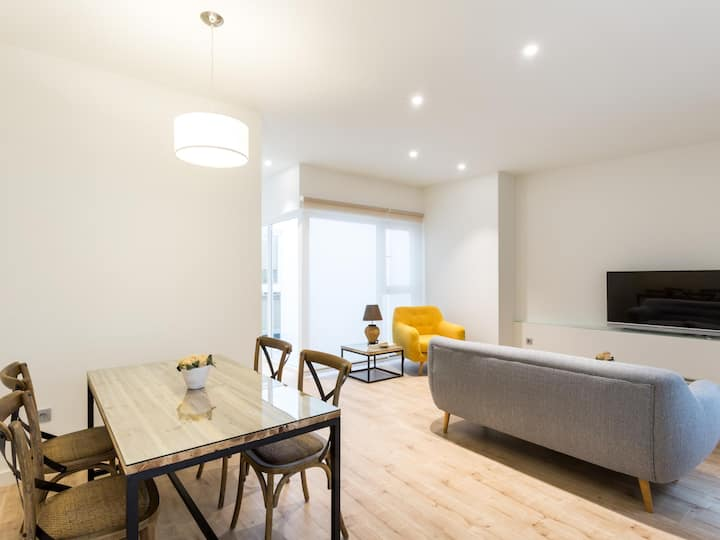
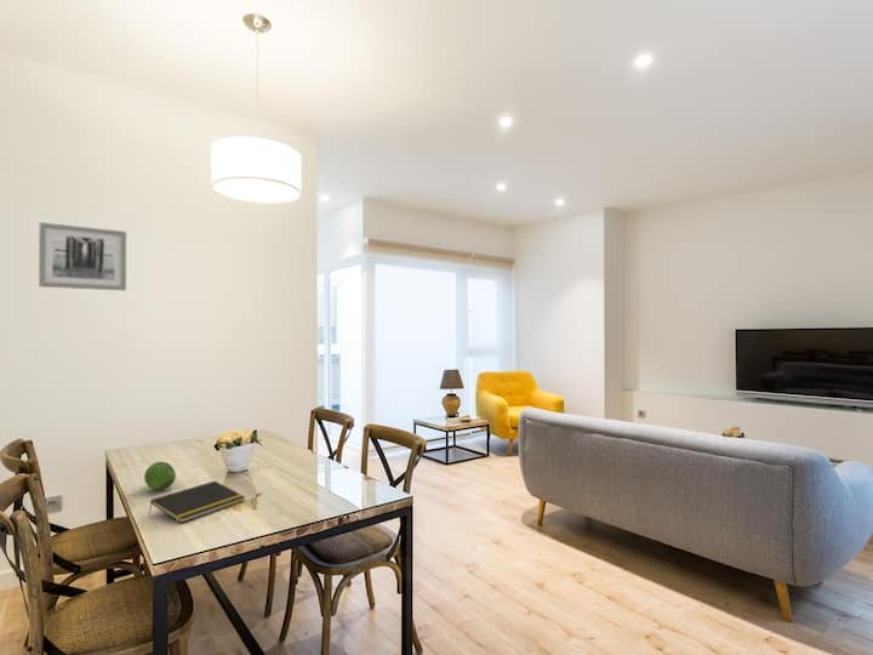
+ fruit [143,461,177,491]
+ notepad [148,480,246,524]
+ wall art [38,221,127,292]
